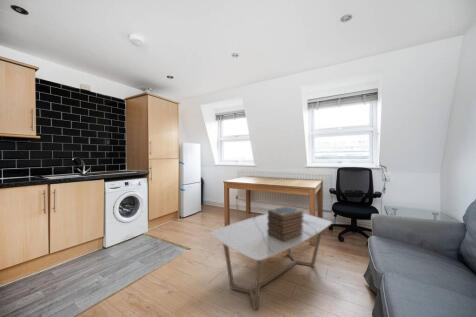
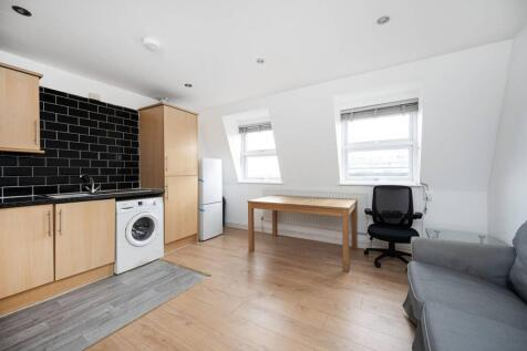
- book stack [267,205,305,242]
- coffee table [210,212,333,311]
